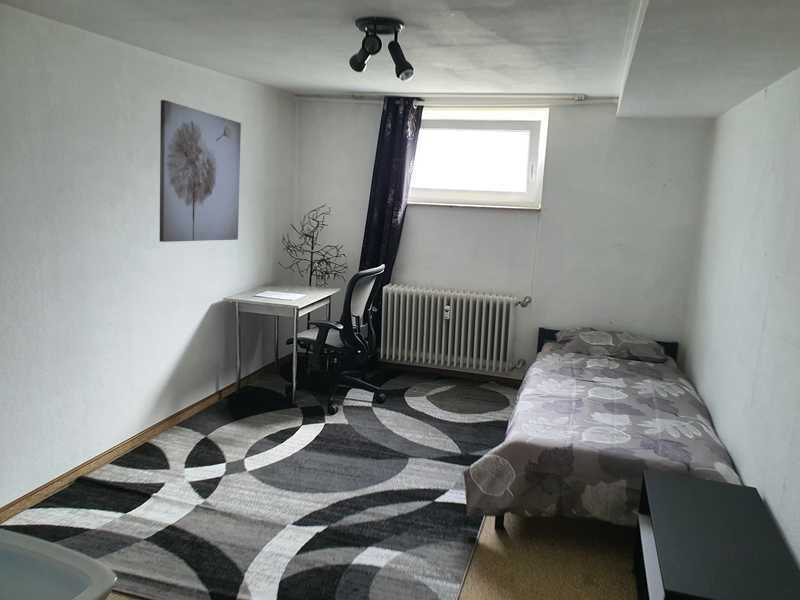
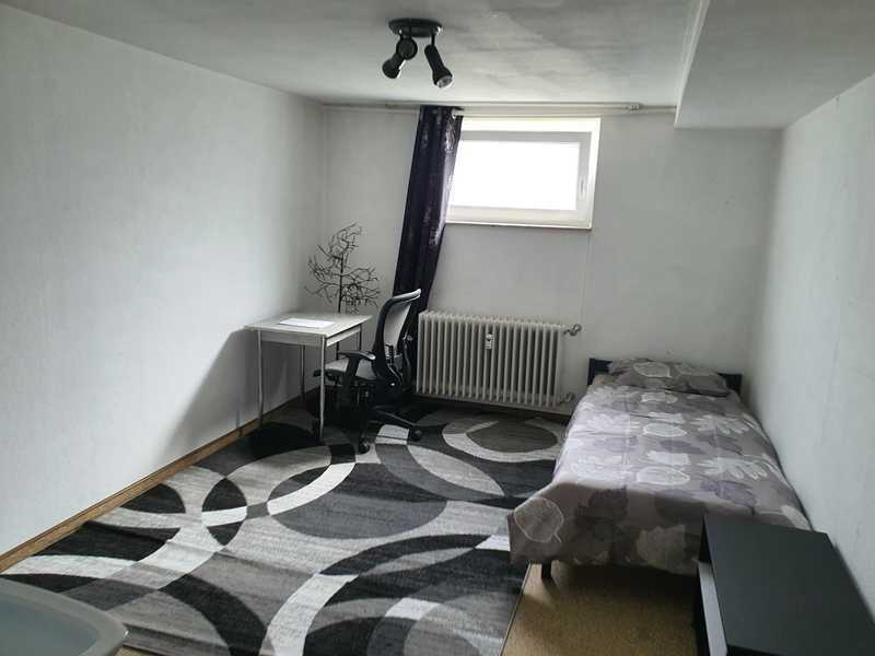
- wall art [159,99,242,243]
